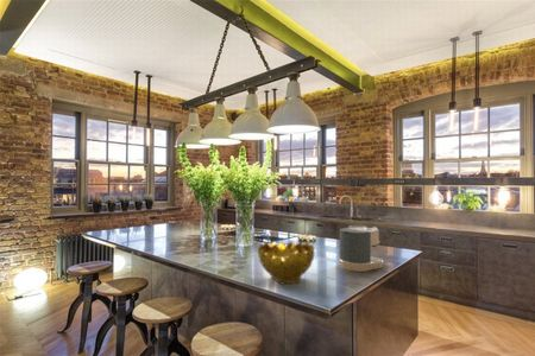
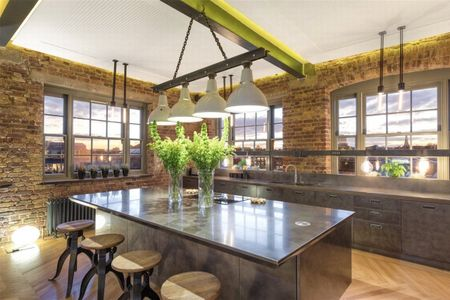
- coffee maker [338,224,384,273]
- decorative bowl [257,241,315,286]
